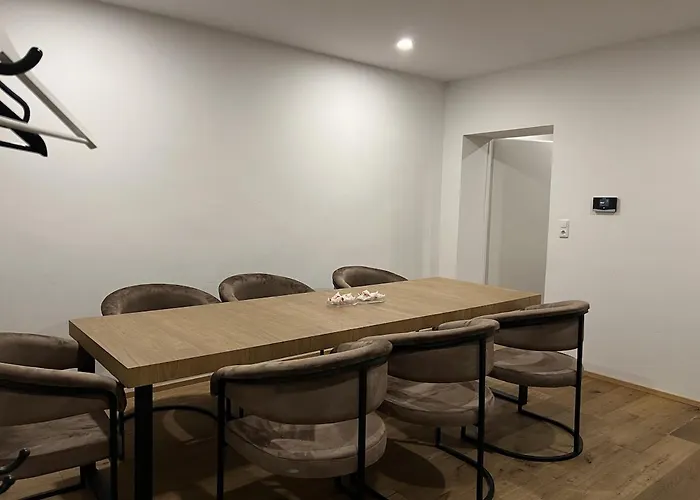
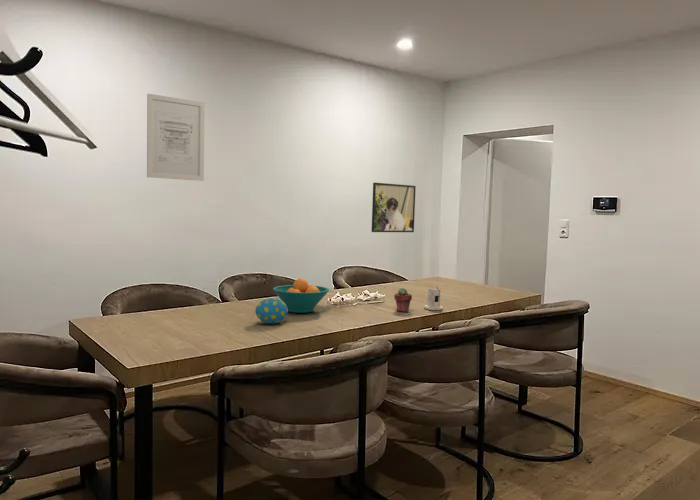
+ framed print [371,182,417,233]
+ candle [423,286,444,311]
+ potted succulent [393,287,413,313]
+ decorative egg [254,297,289,325]
+ fruit bowl [272,277,330,314]
+ wall art [146,93,206,182]
